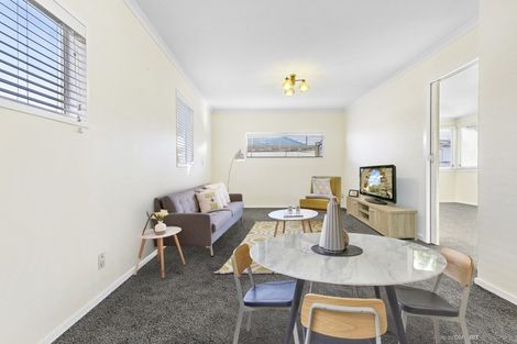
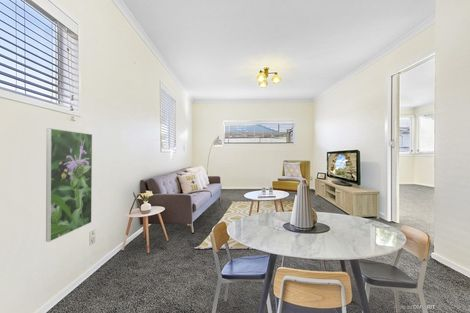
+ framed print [45,127,93,243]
